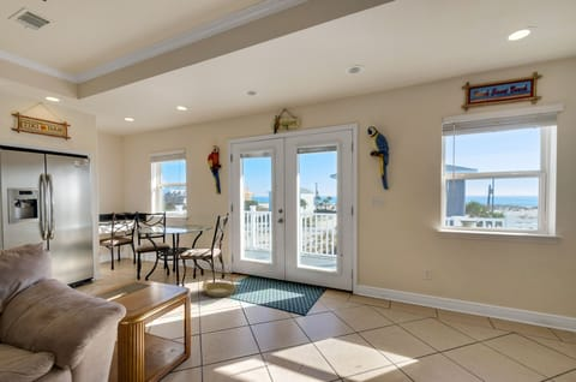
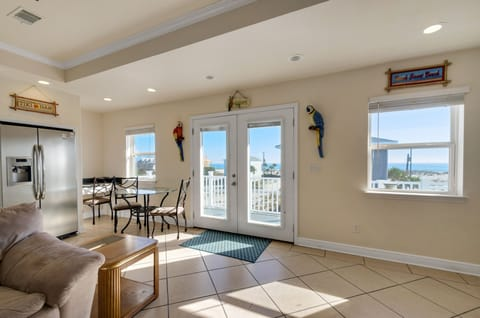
- basket [200,267,238,298]
